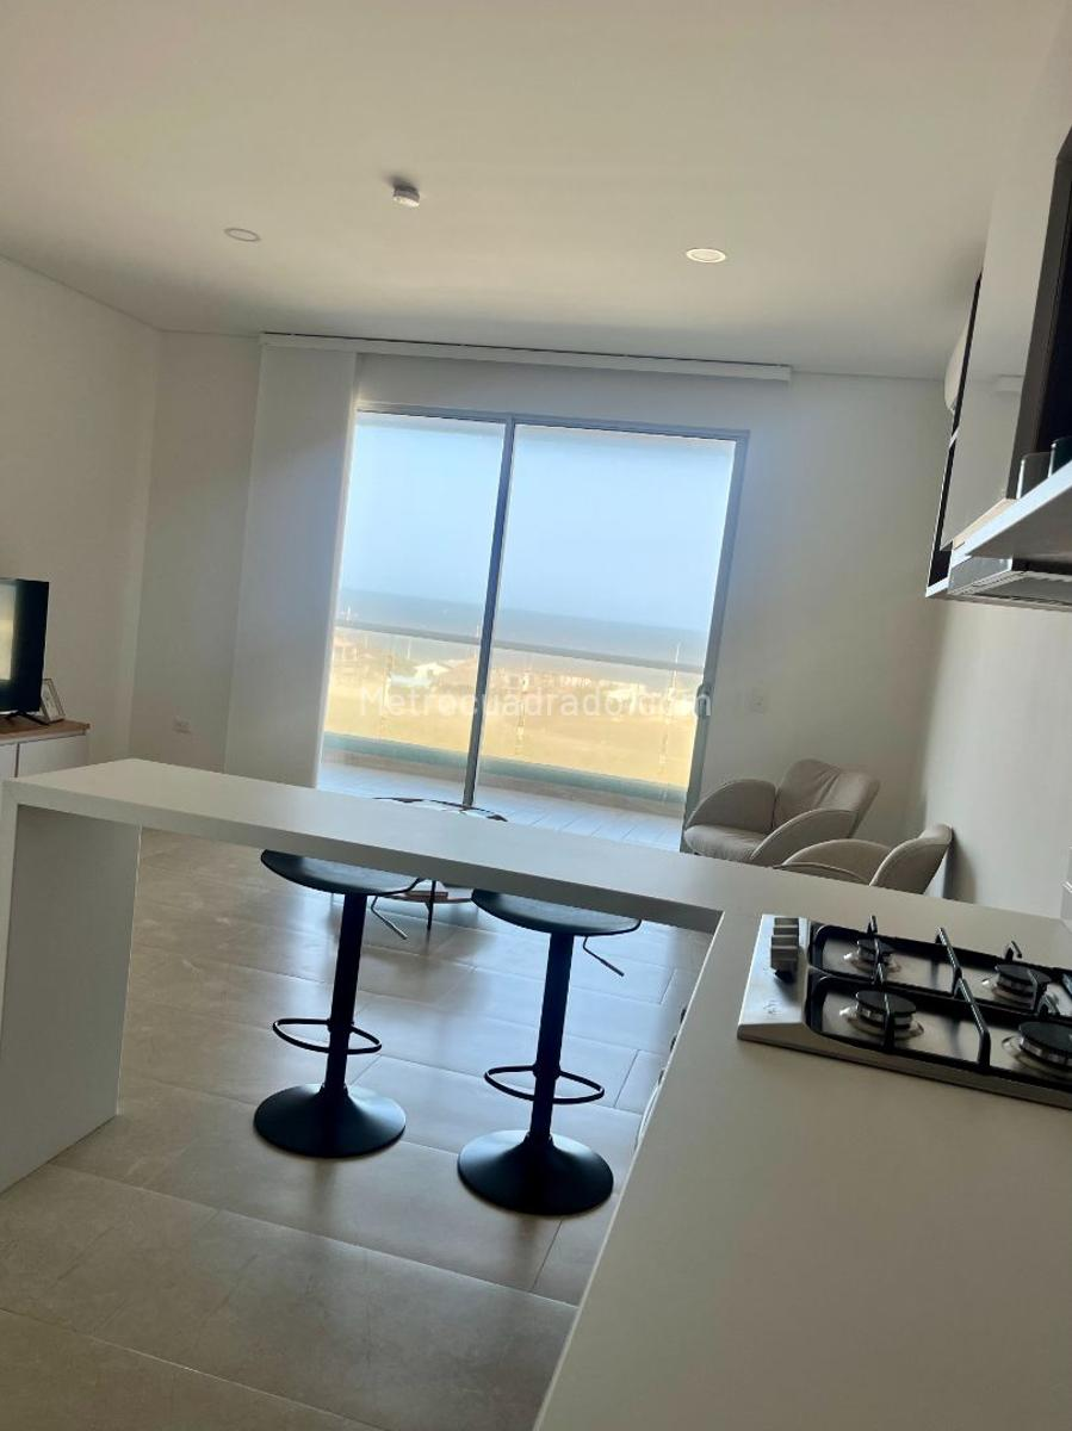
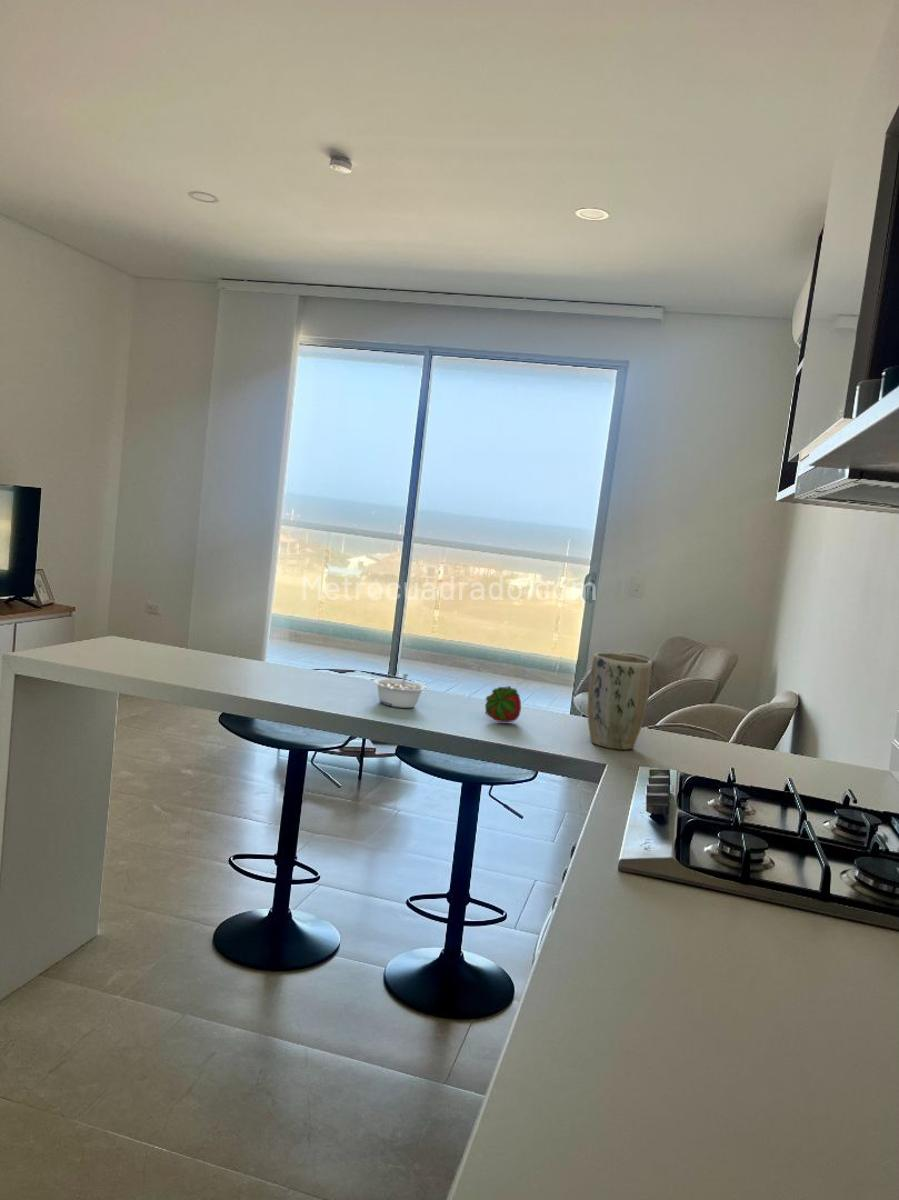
+ legume [373,673,427,709]
+ plant pot [587,652,653,751]
+ fruit [484,685,522,723]
